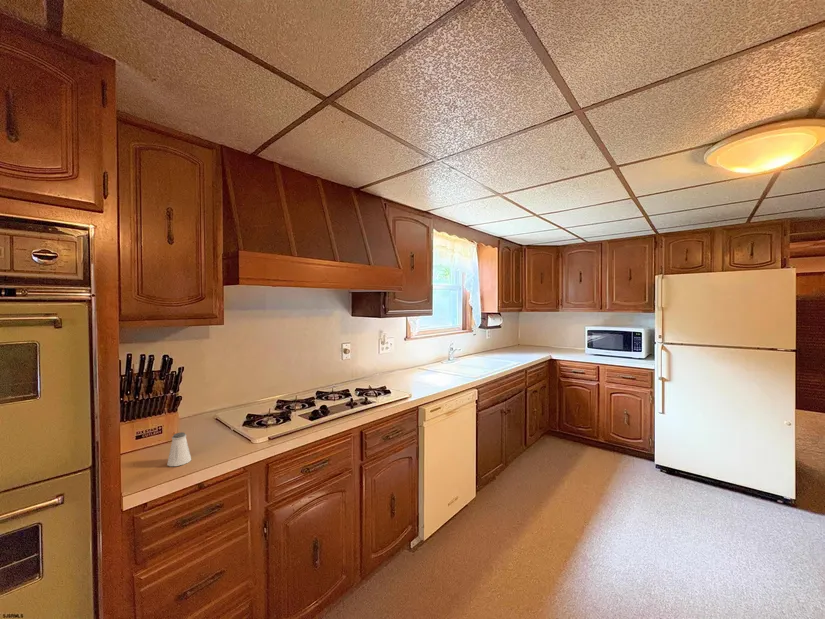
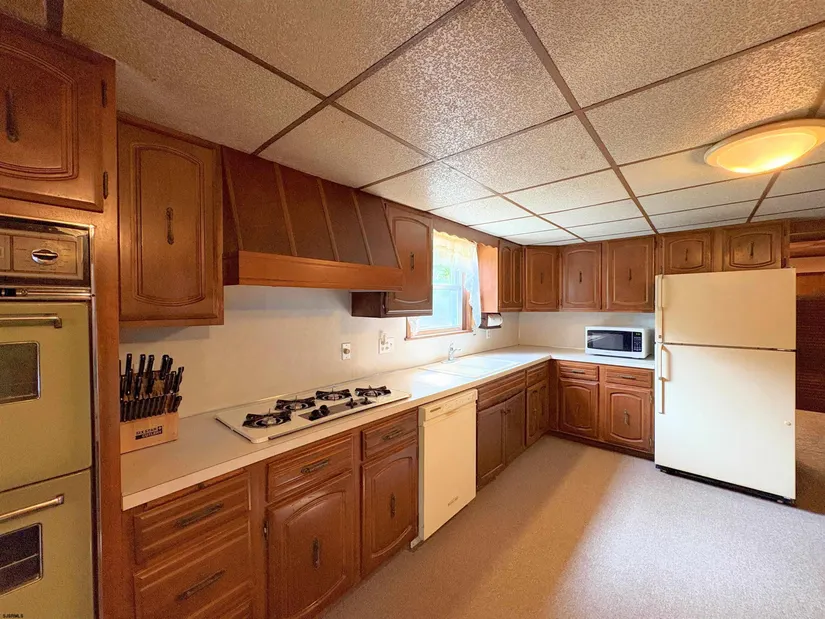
- saltshaker [166,431,192,467]
